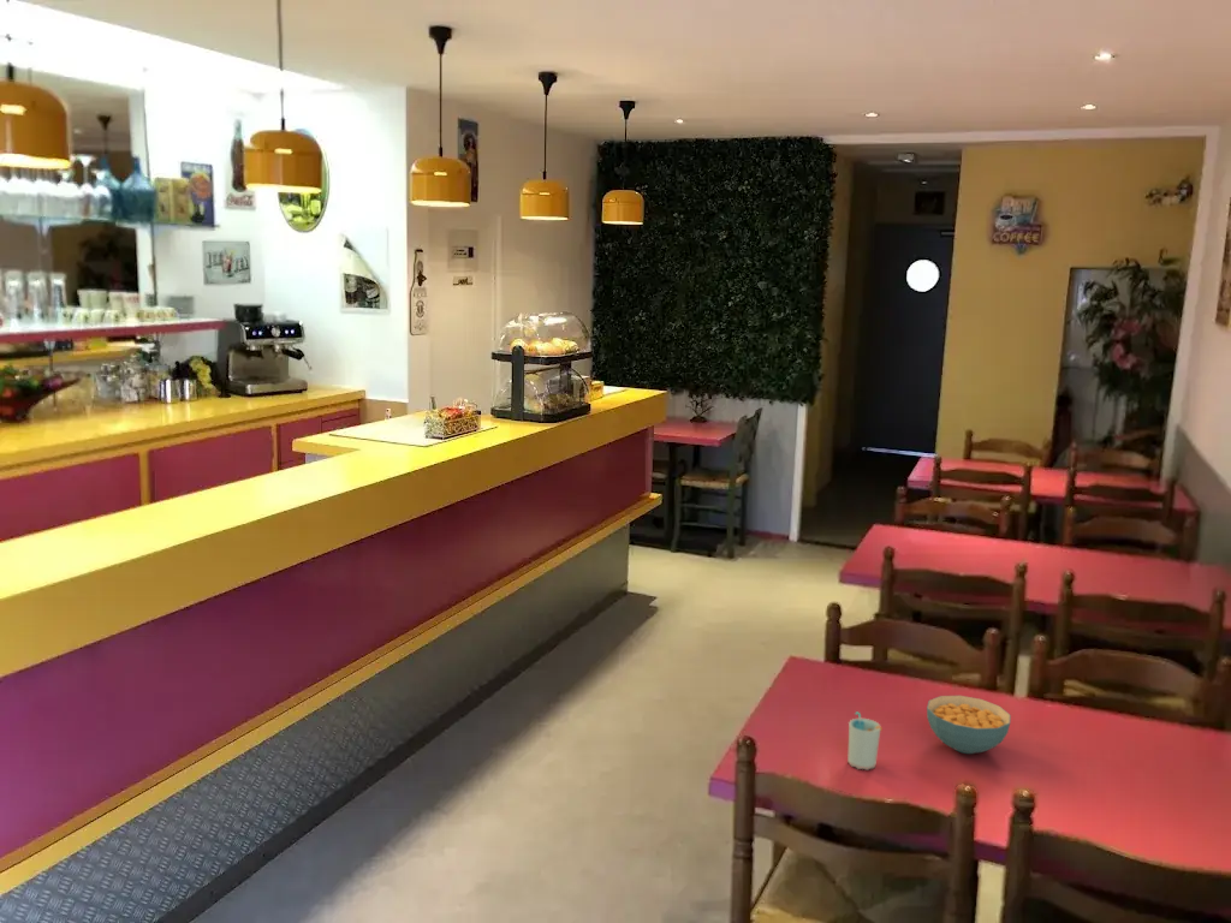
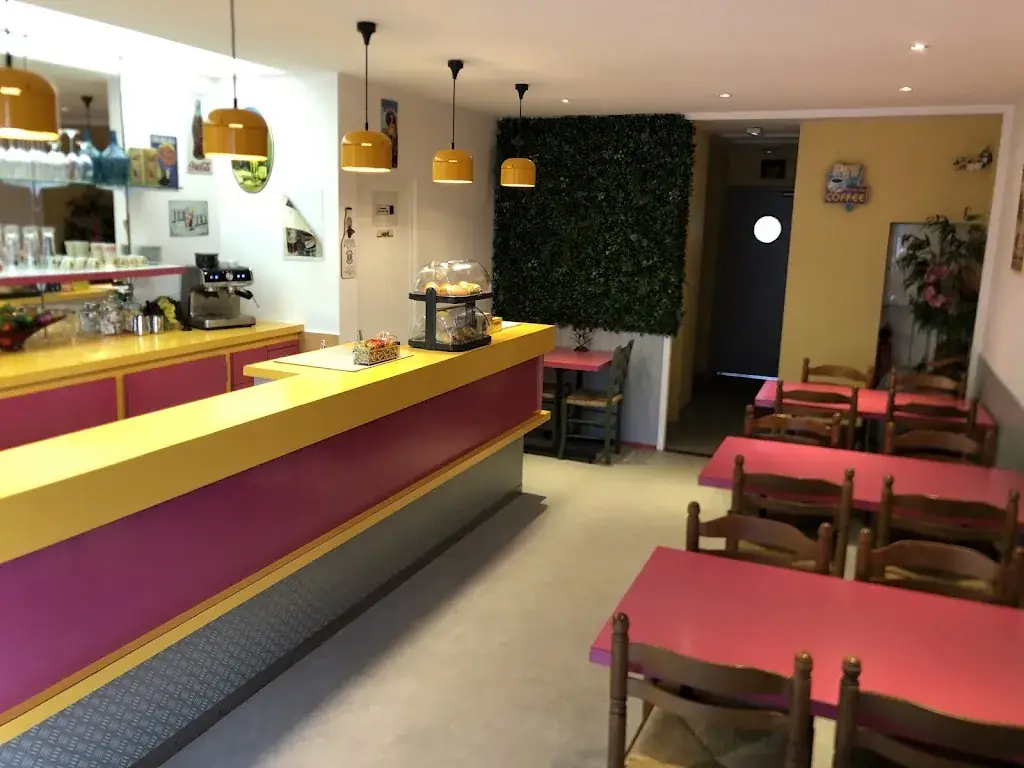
- cup [846,710,884,770]
- cereal bowl [926,695,1012,755]
